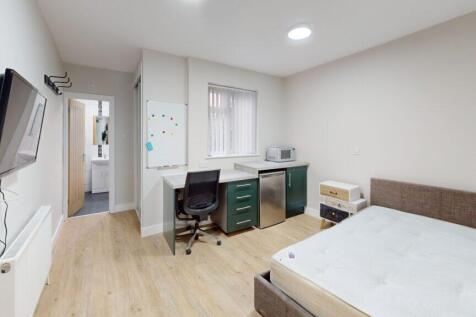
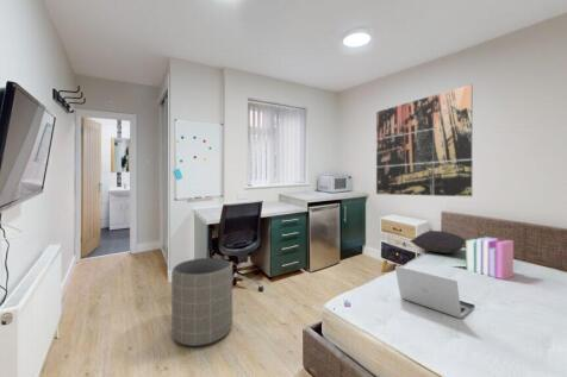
+ wall art [375,83,473,197]
+ trash can [170,257,233,347]
+ books [465,235,515,281]
+ laptop [394,265,475,319]
+ pillow [410,230,467,255]
